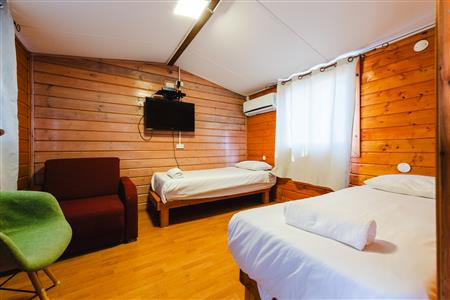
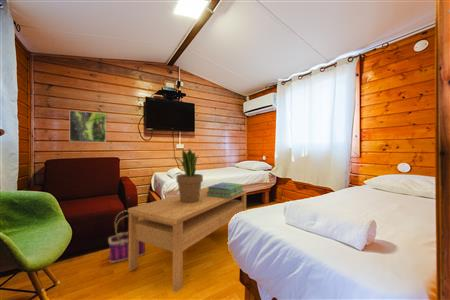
+ stack of books [206,181,244,198]
+ potted plant [171,148,204,203]
+ coffee table [127,186,248,293]
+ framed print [68,109,107,143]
+ basket [107,209,146,264]
